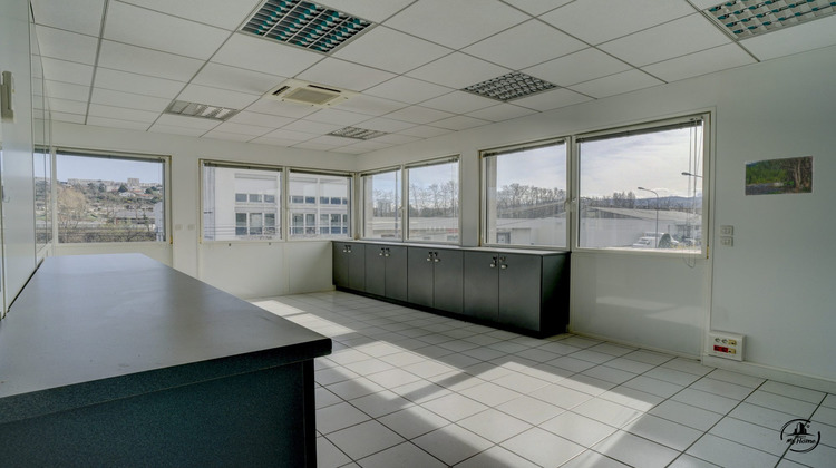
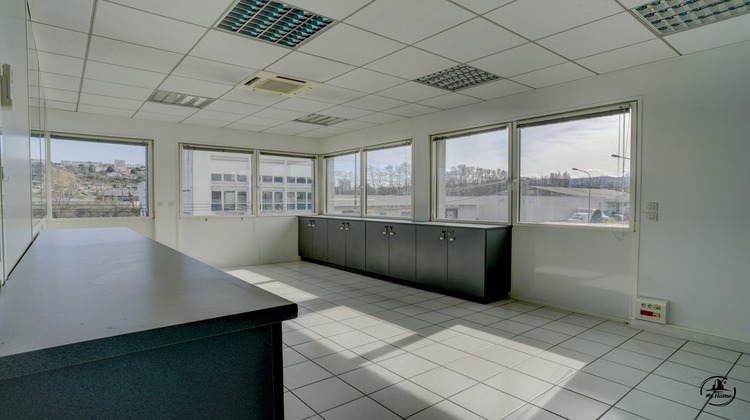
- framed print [743,154,816,197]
